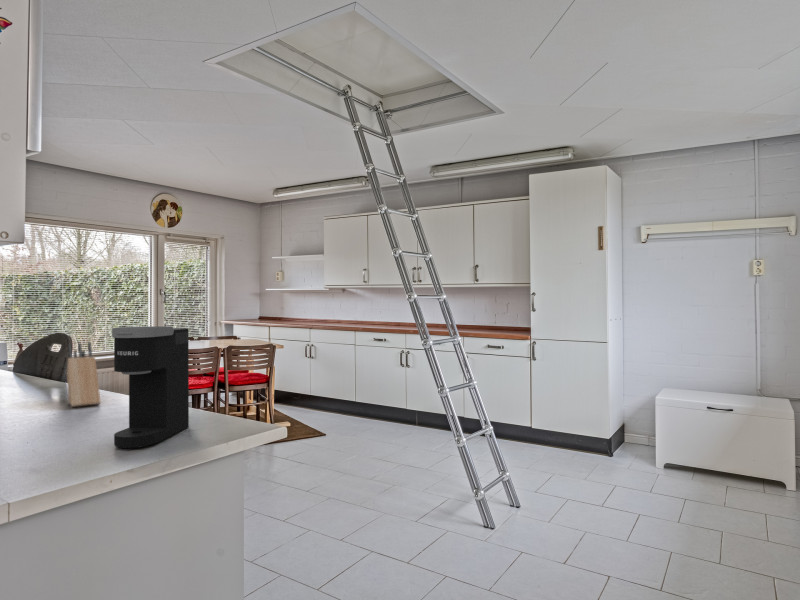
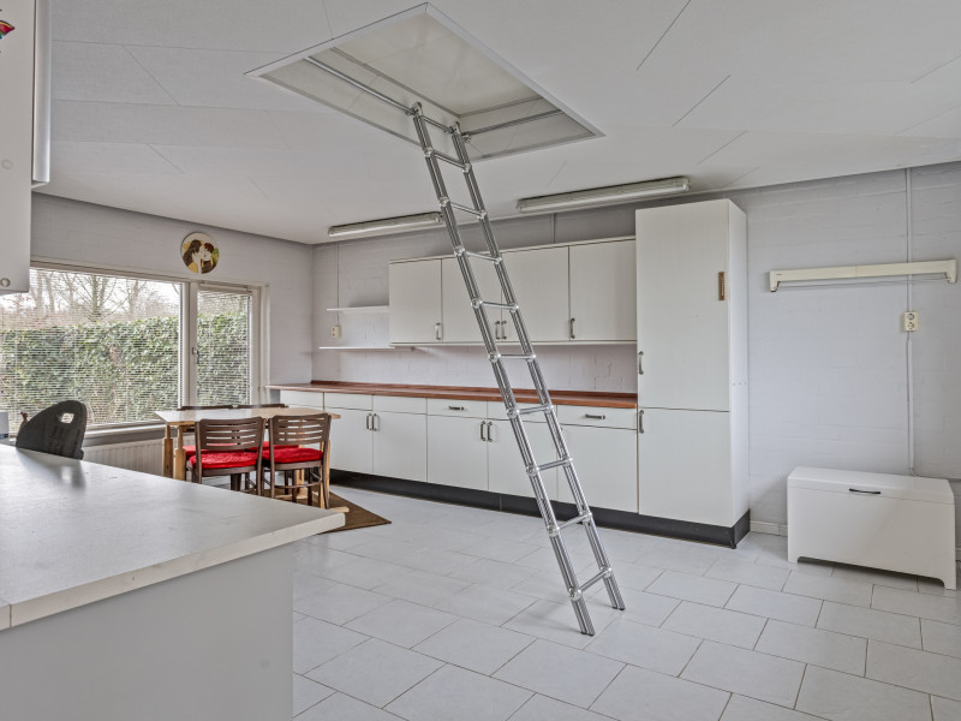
- knife block [66,341,102,408]
- coffee maker [111,325,190,449]
